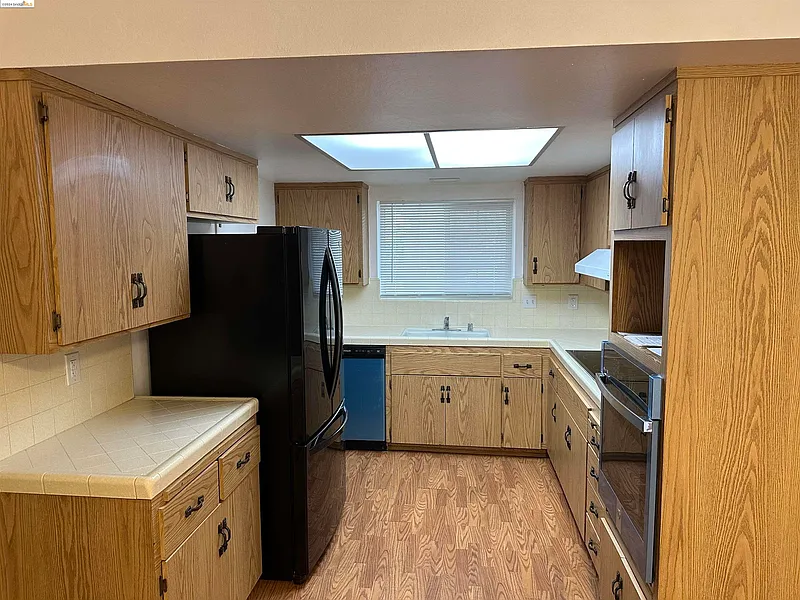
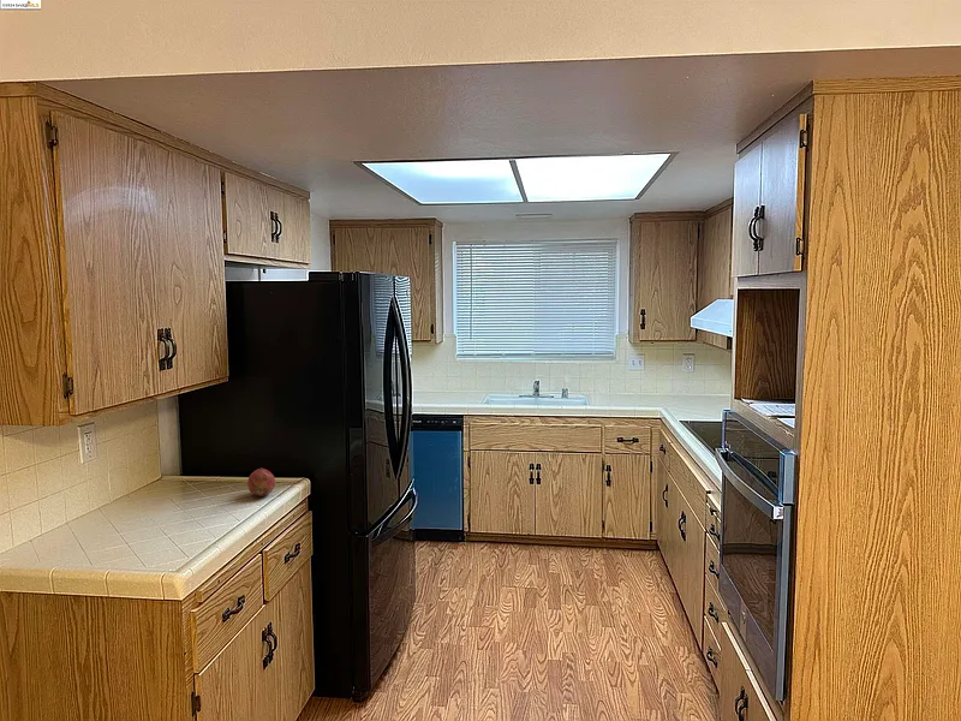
+ fruit [246,467,276,497]
